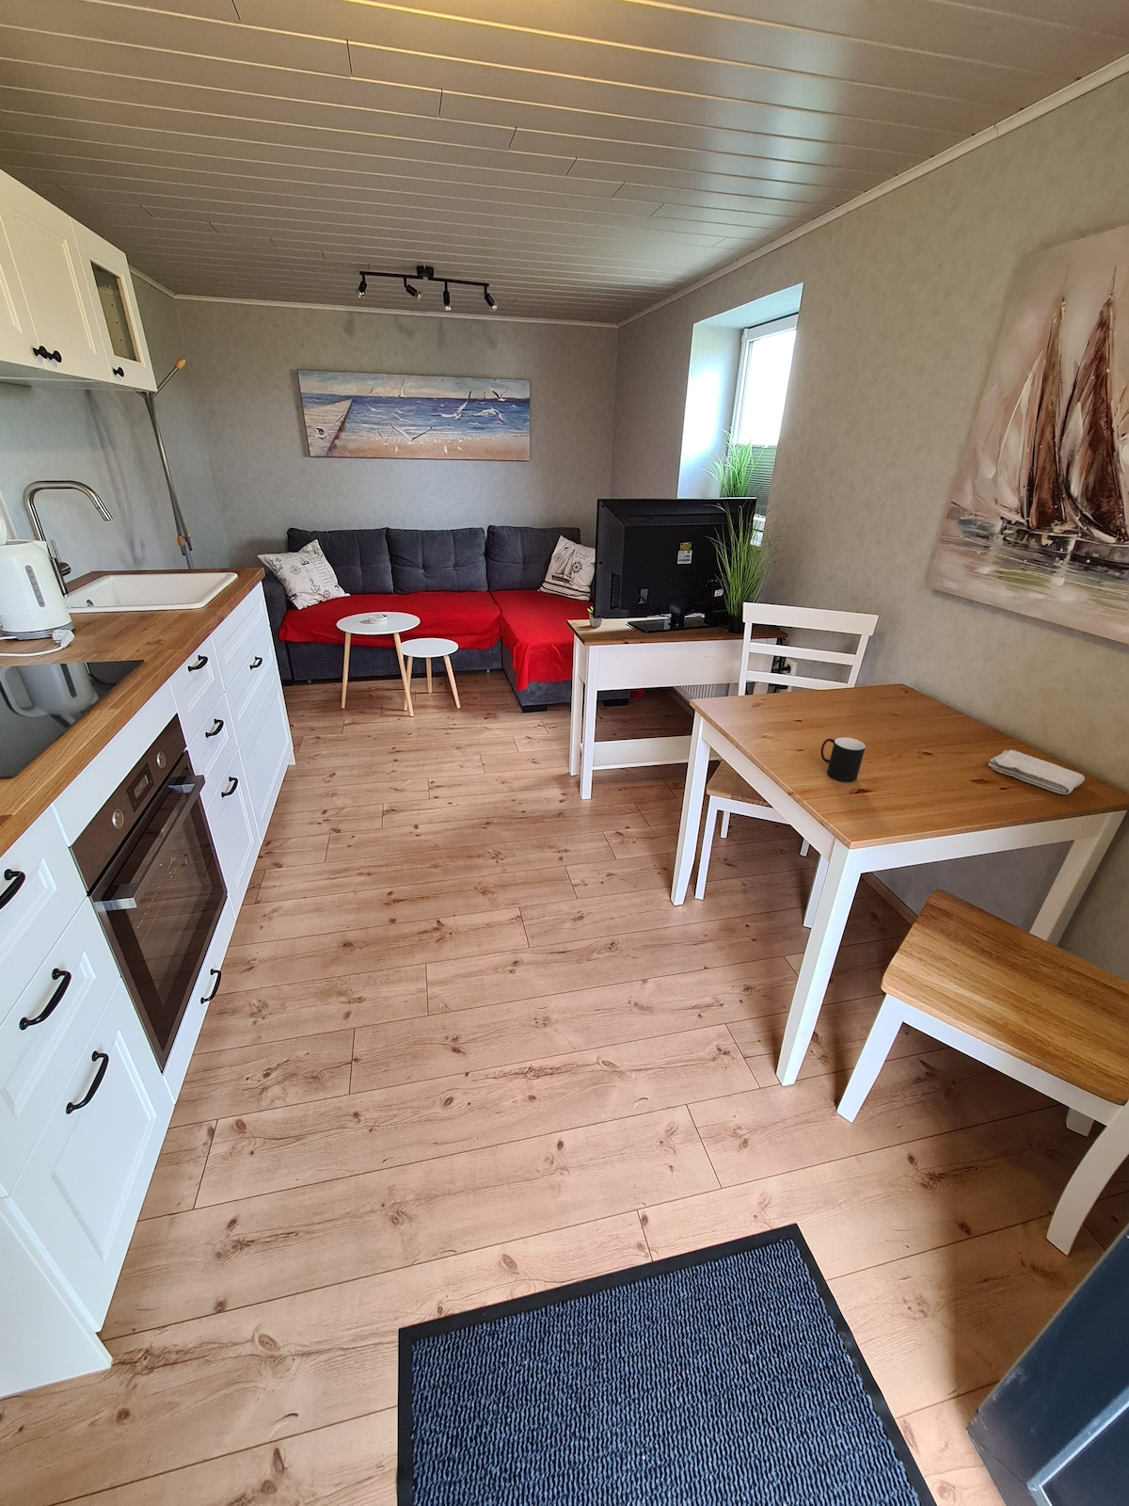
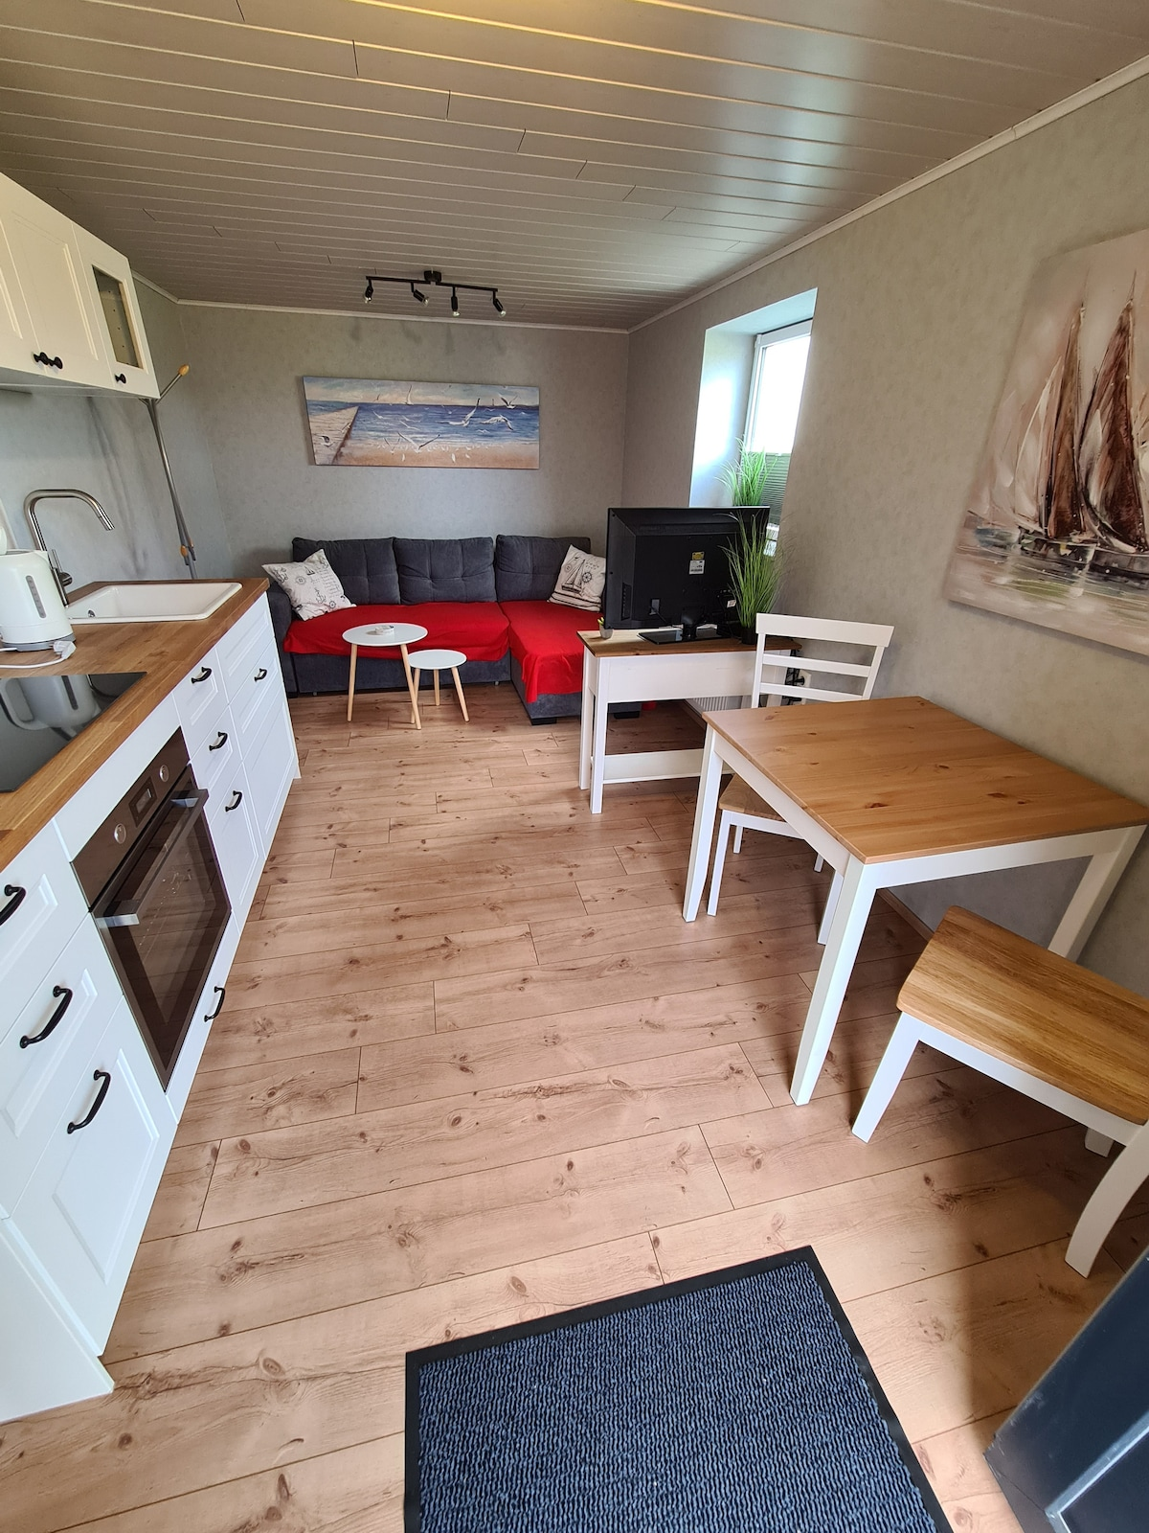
- cup [821,738,867,783]
- washcloth [988,749,1086,796]
